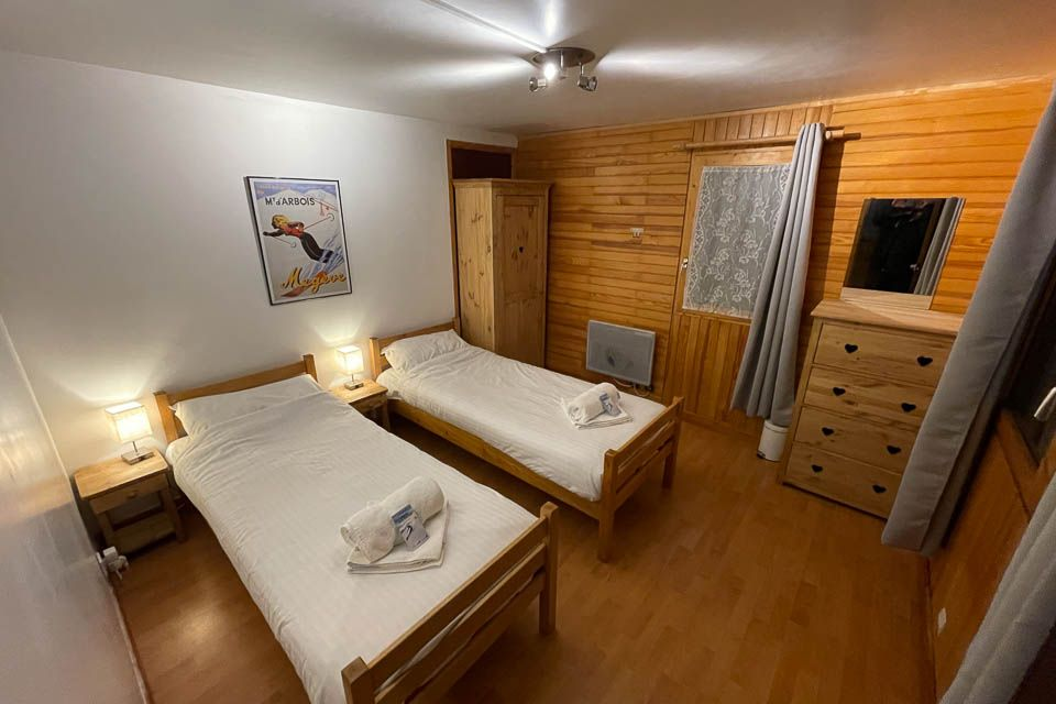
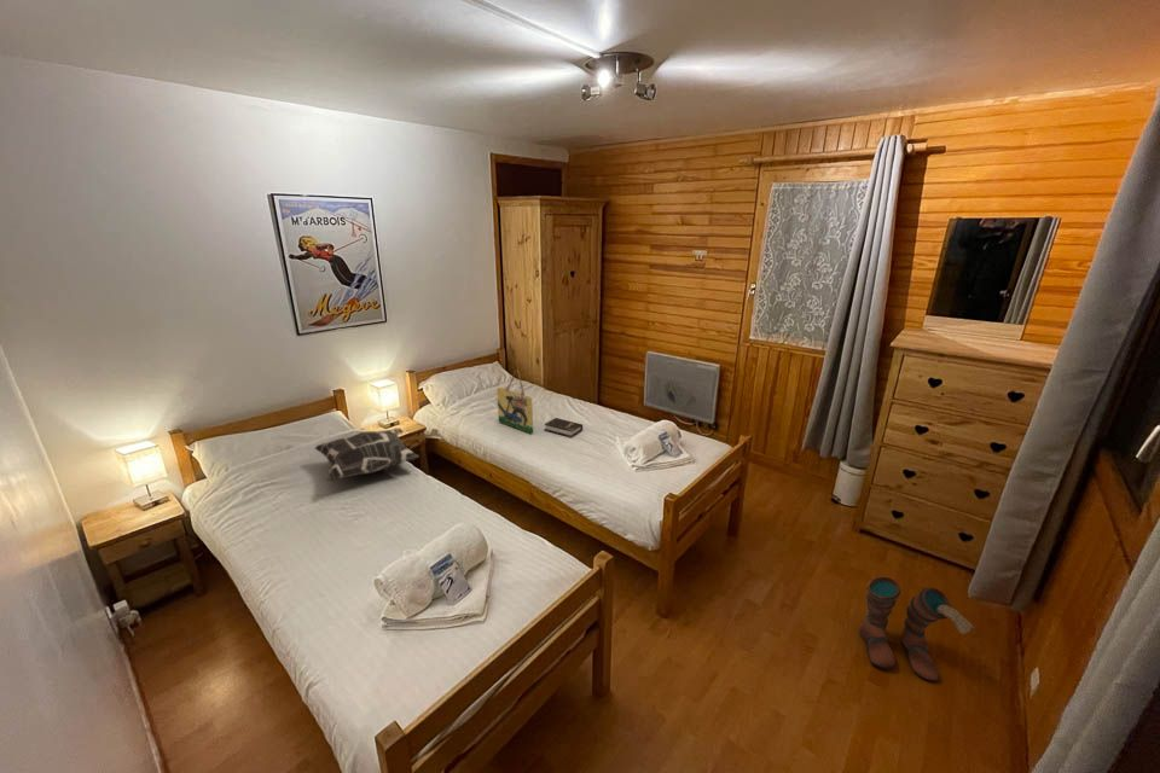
+ decorative pillow [314,428,420,482]
+ boots [859,576,975,682]
+ home sign [495,368,534,435]
+ hardback book [544,417,584,438]
